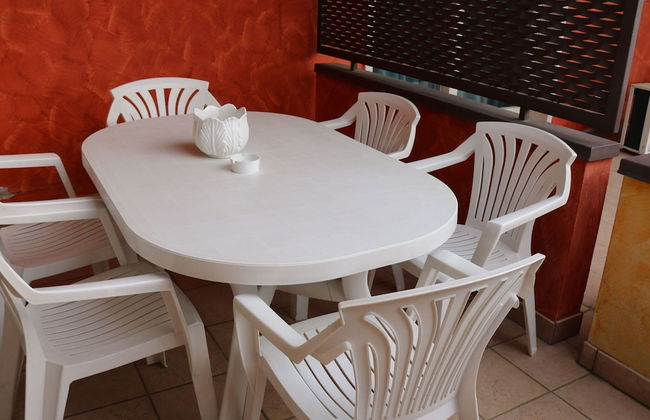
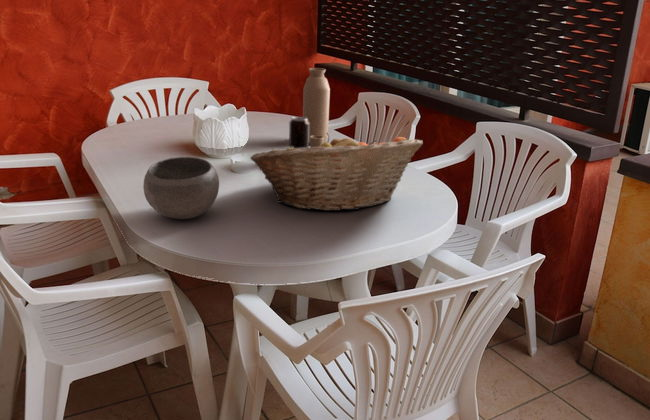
+ water bottle [302,67,331,148]
+ beverage can [288,116,310,149]
+ bowl [142,156,220,220]
+ fruit basket [249,132,424,212]
